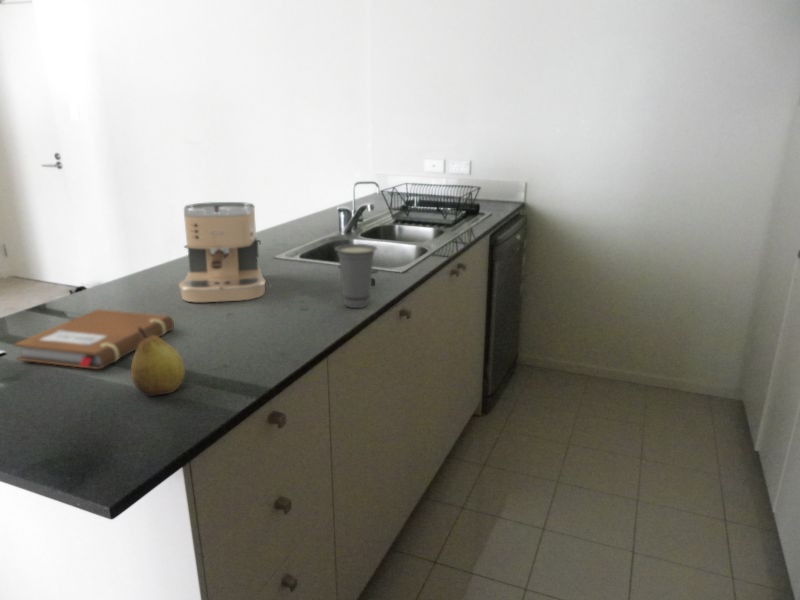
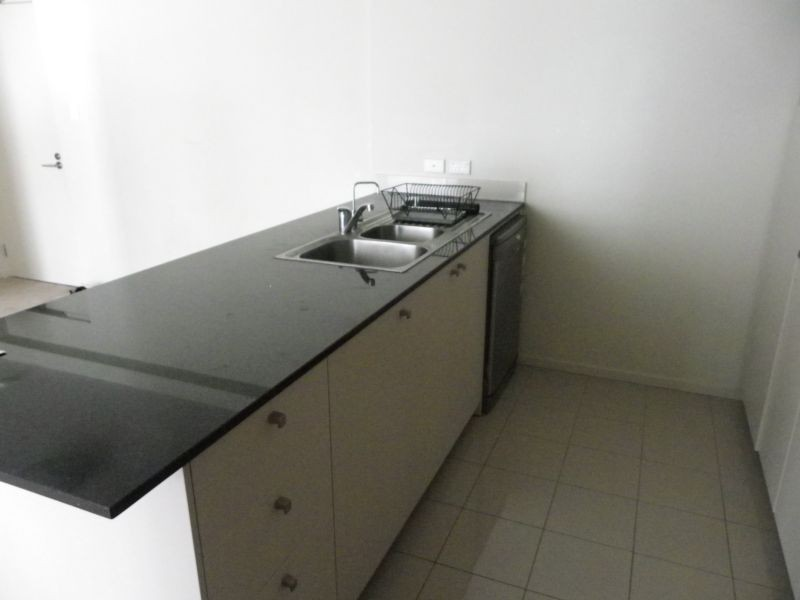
- fruit [130,327,186,397]
- coffee maker [178,201,267,303]
- notebook [13,308,175,370]
- cup [334,243,378,309]
